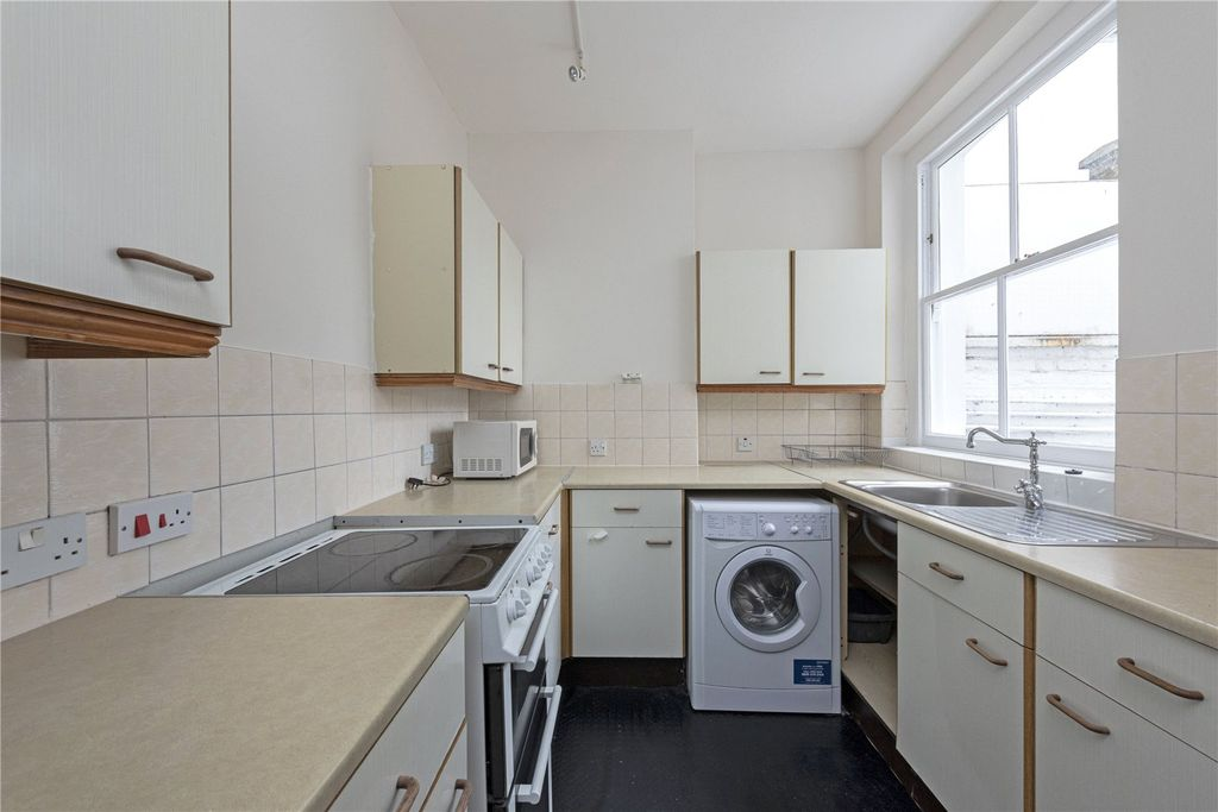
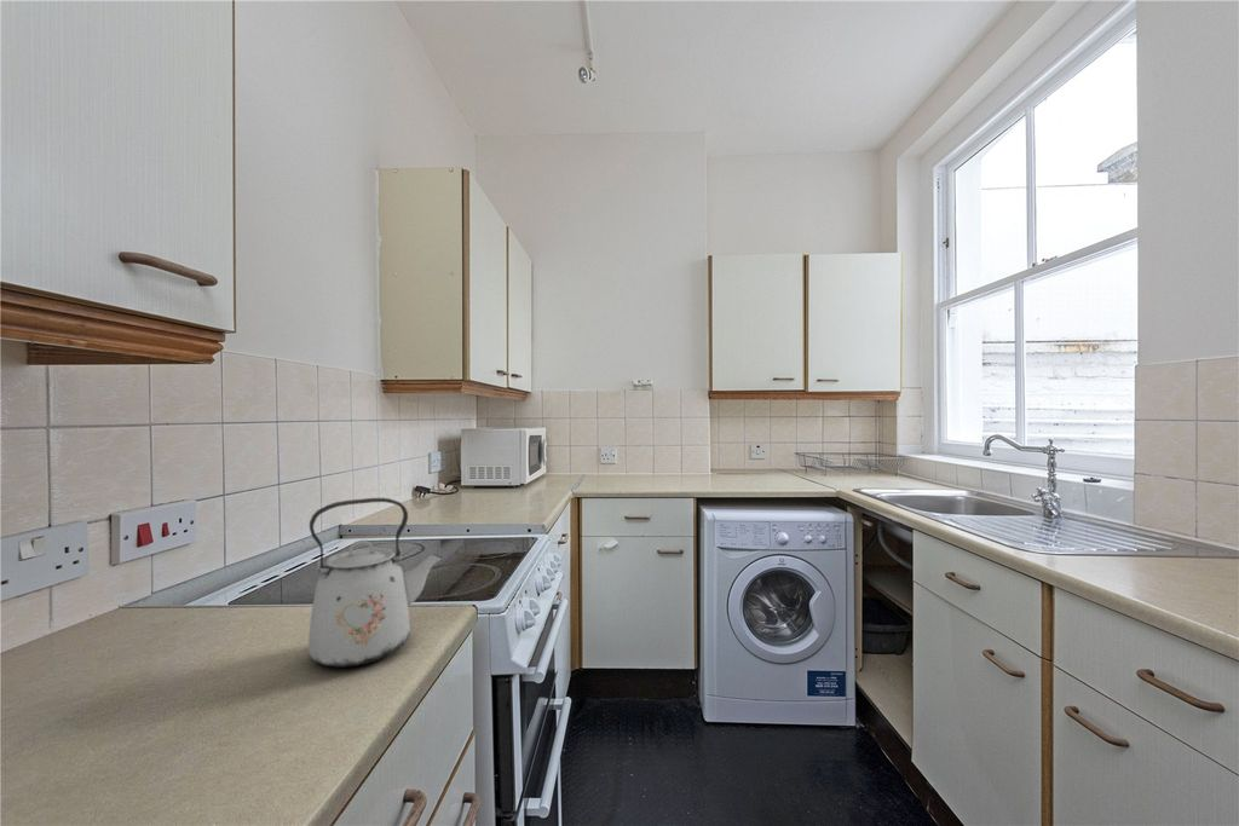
+ kettle [307,497,444,669]
